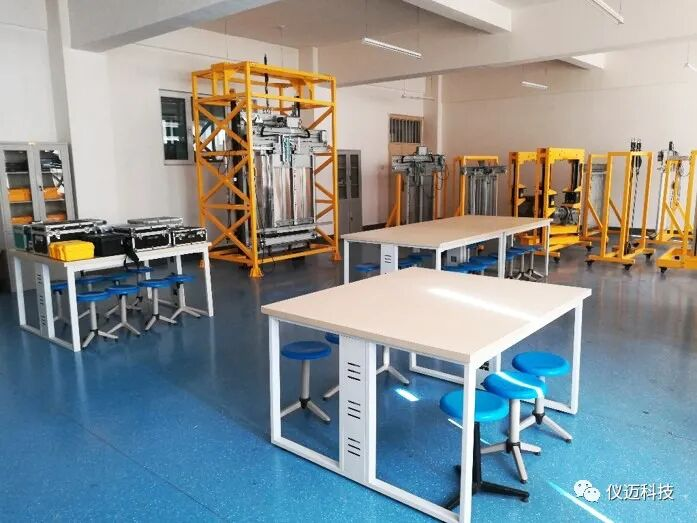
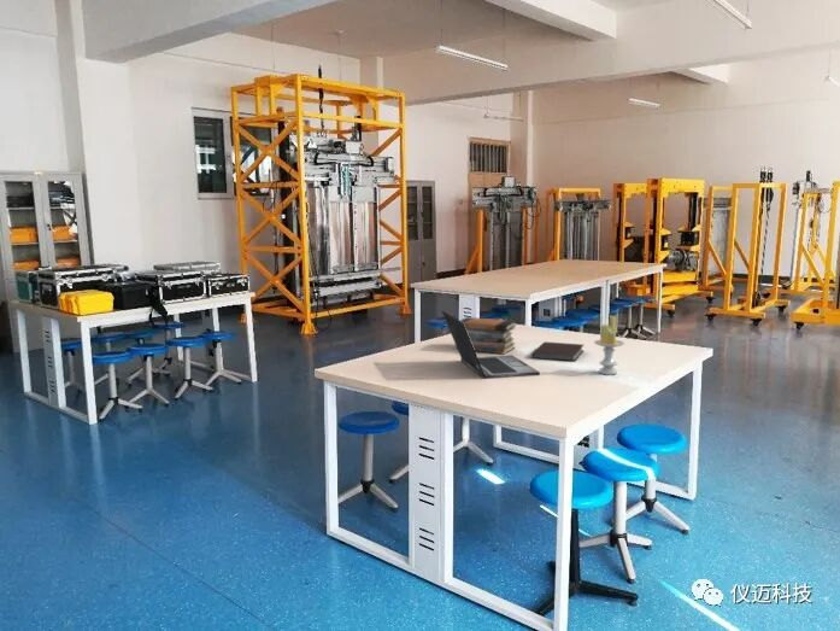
+ book stack [456,316,517,355]
+ laptop [441,310,541,380]
+ candle [593,315,625,376]
+ notebook [530,340,586,363]
